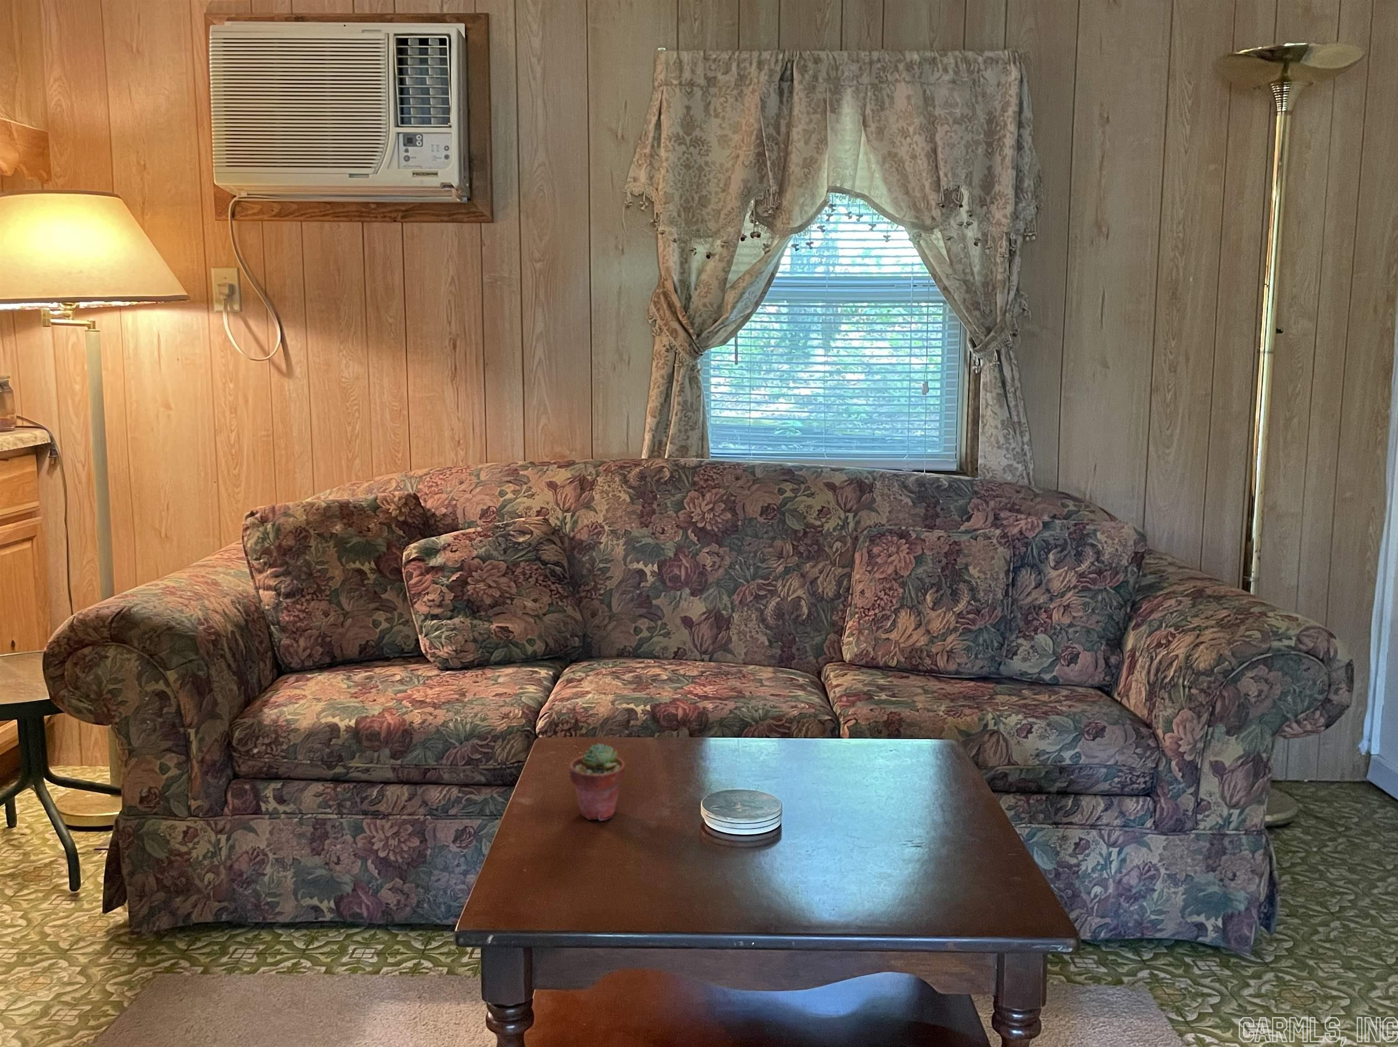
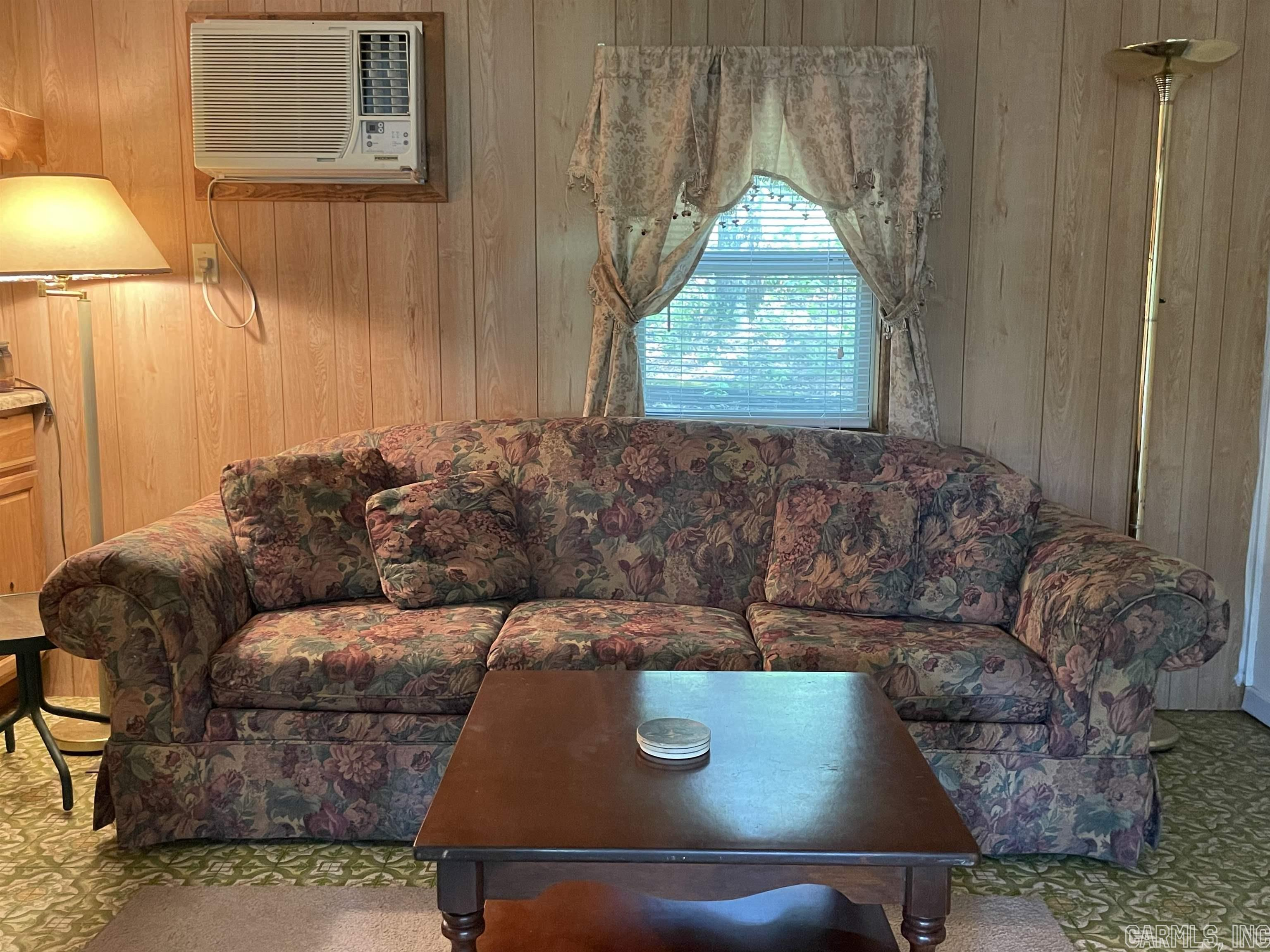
- potted succulent [569,742,625,822]
